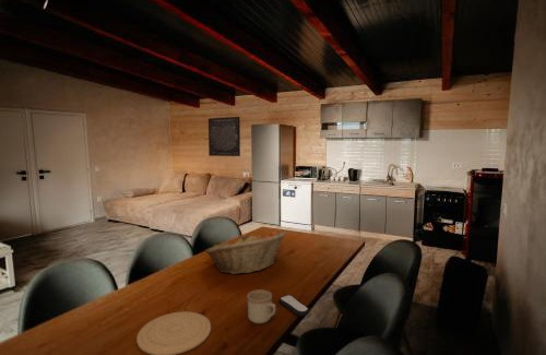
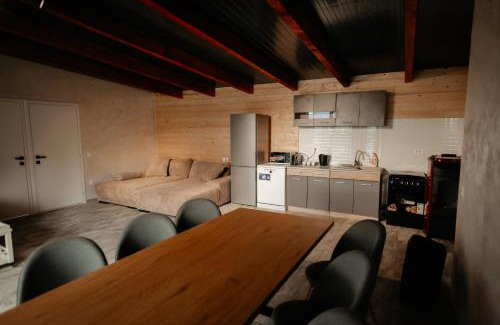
- fruit basket [204,230,287,275]
- plate [135,310,212,355]
- mug [247,289,276,324]
- remote control [277,294,311,317]
- wall art [207,116,241,157]
